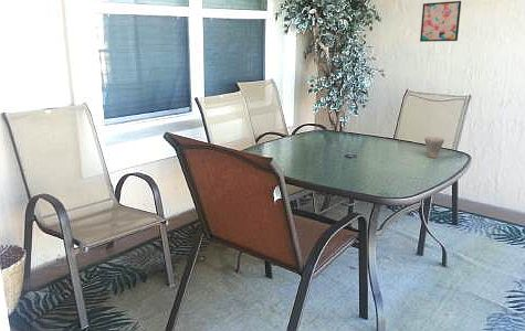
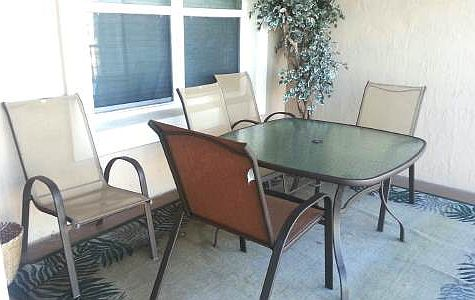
- cup [423,136,445,159]
- wall art [419,0,462,43]
